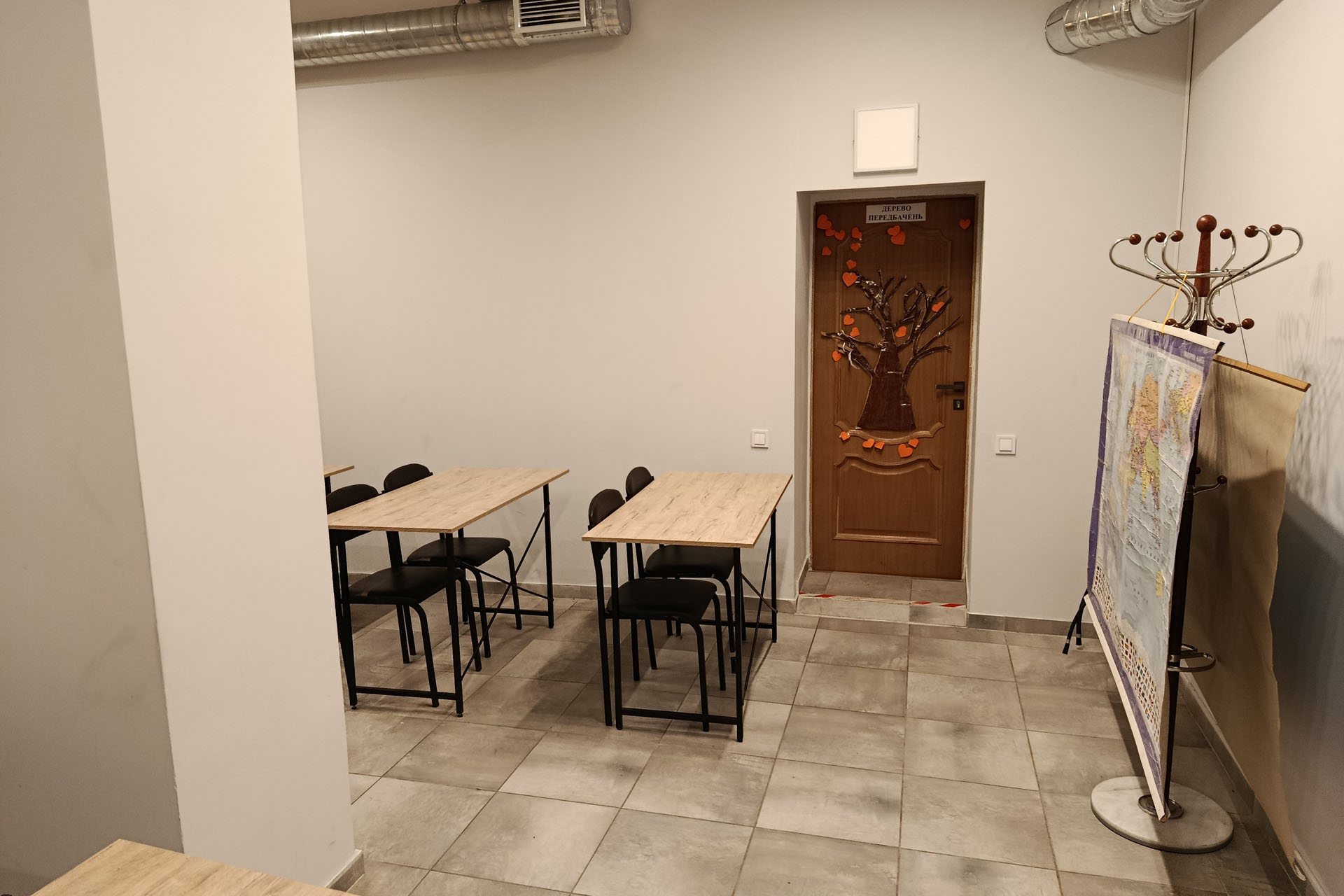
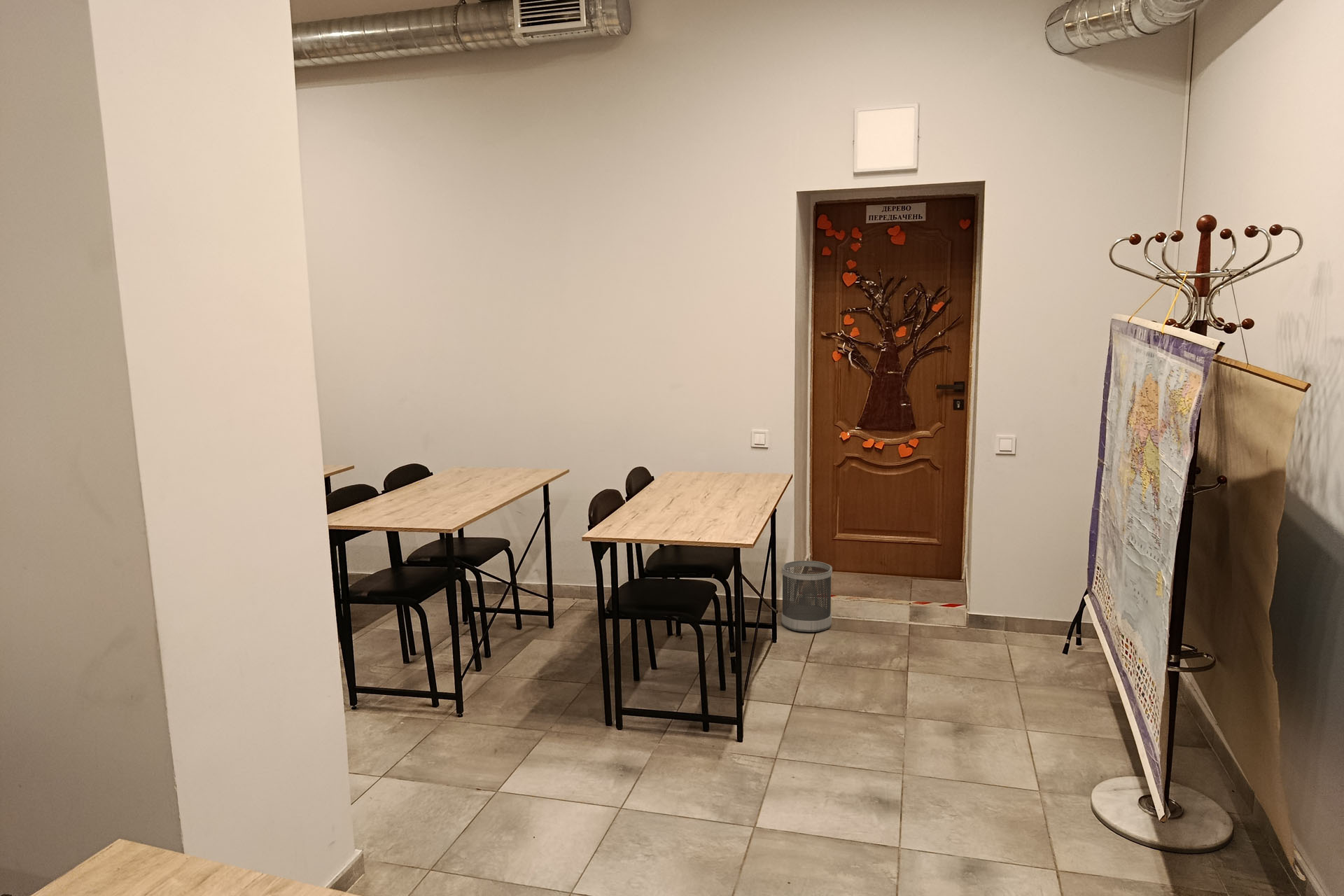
+ wastebasket [780,560,833,633]
